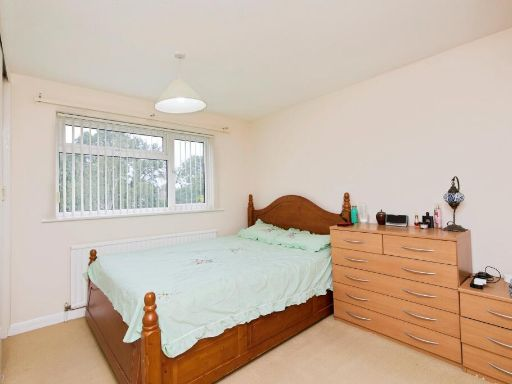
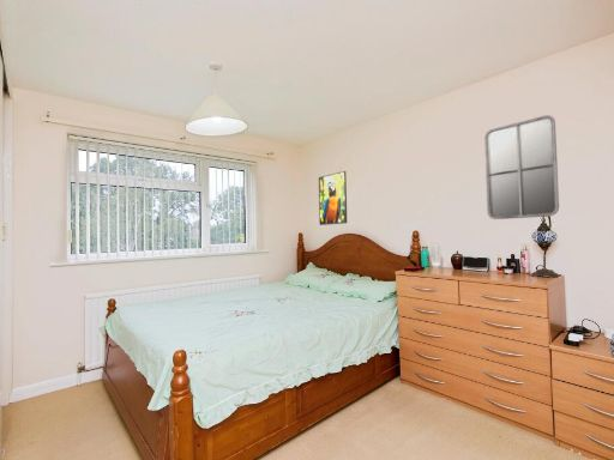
+ home mirror [483,114,560,220]
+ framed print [318,170,348,226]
